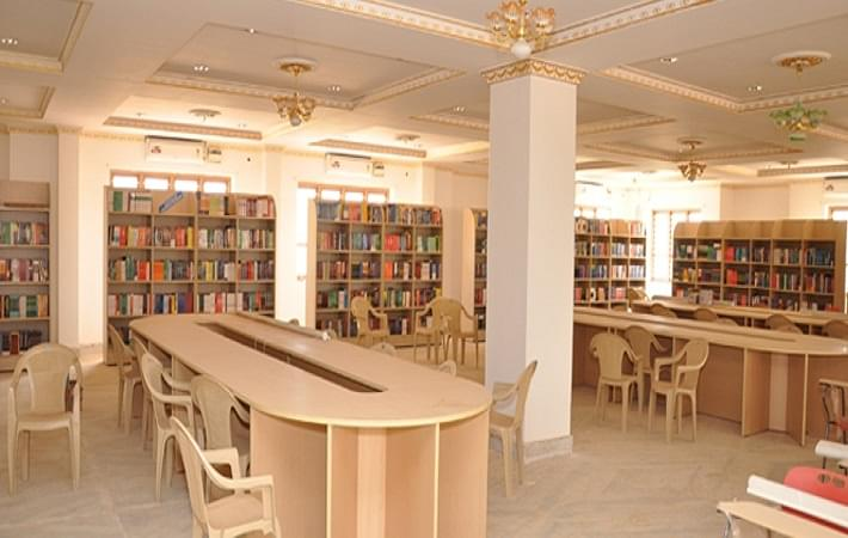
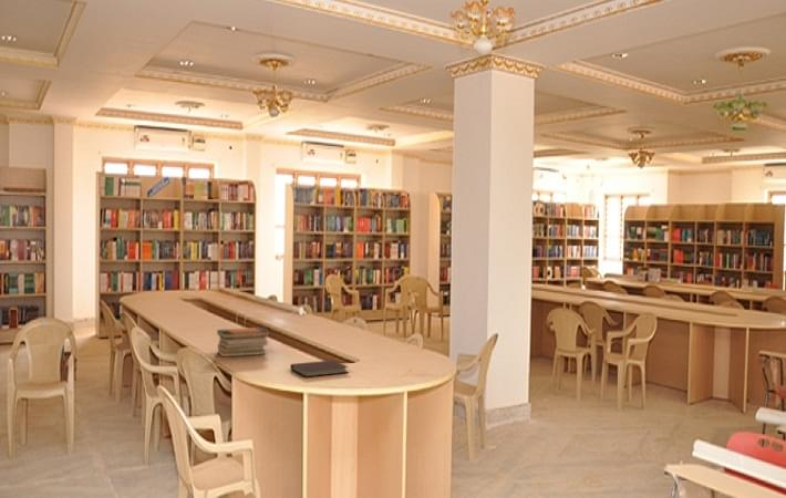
+ book stack [216,326,270,357]
+ notebook [289,359,350,378]
